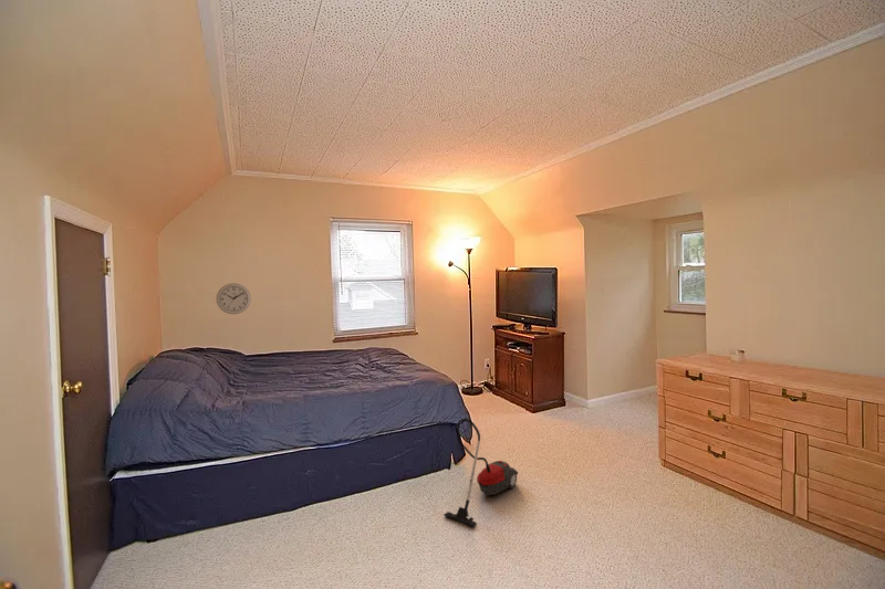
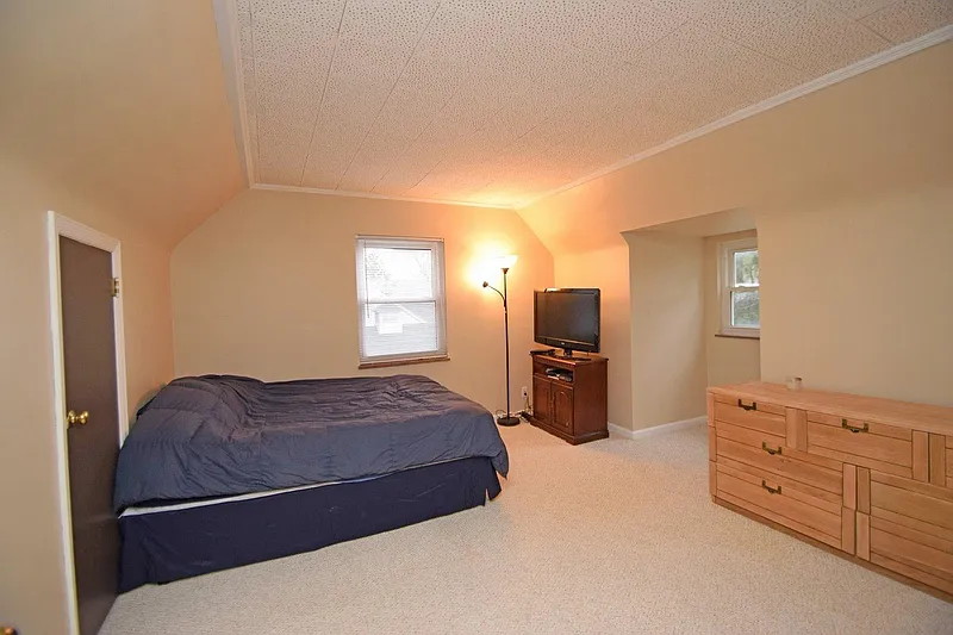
- wall clock [216,282,252,315]
- vacuum cleaner [442,418,519,528]
